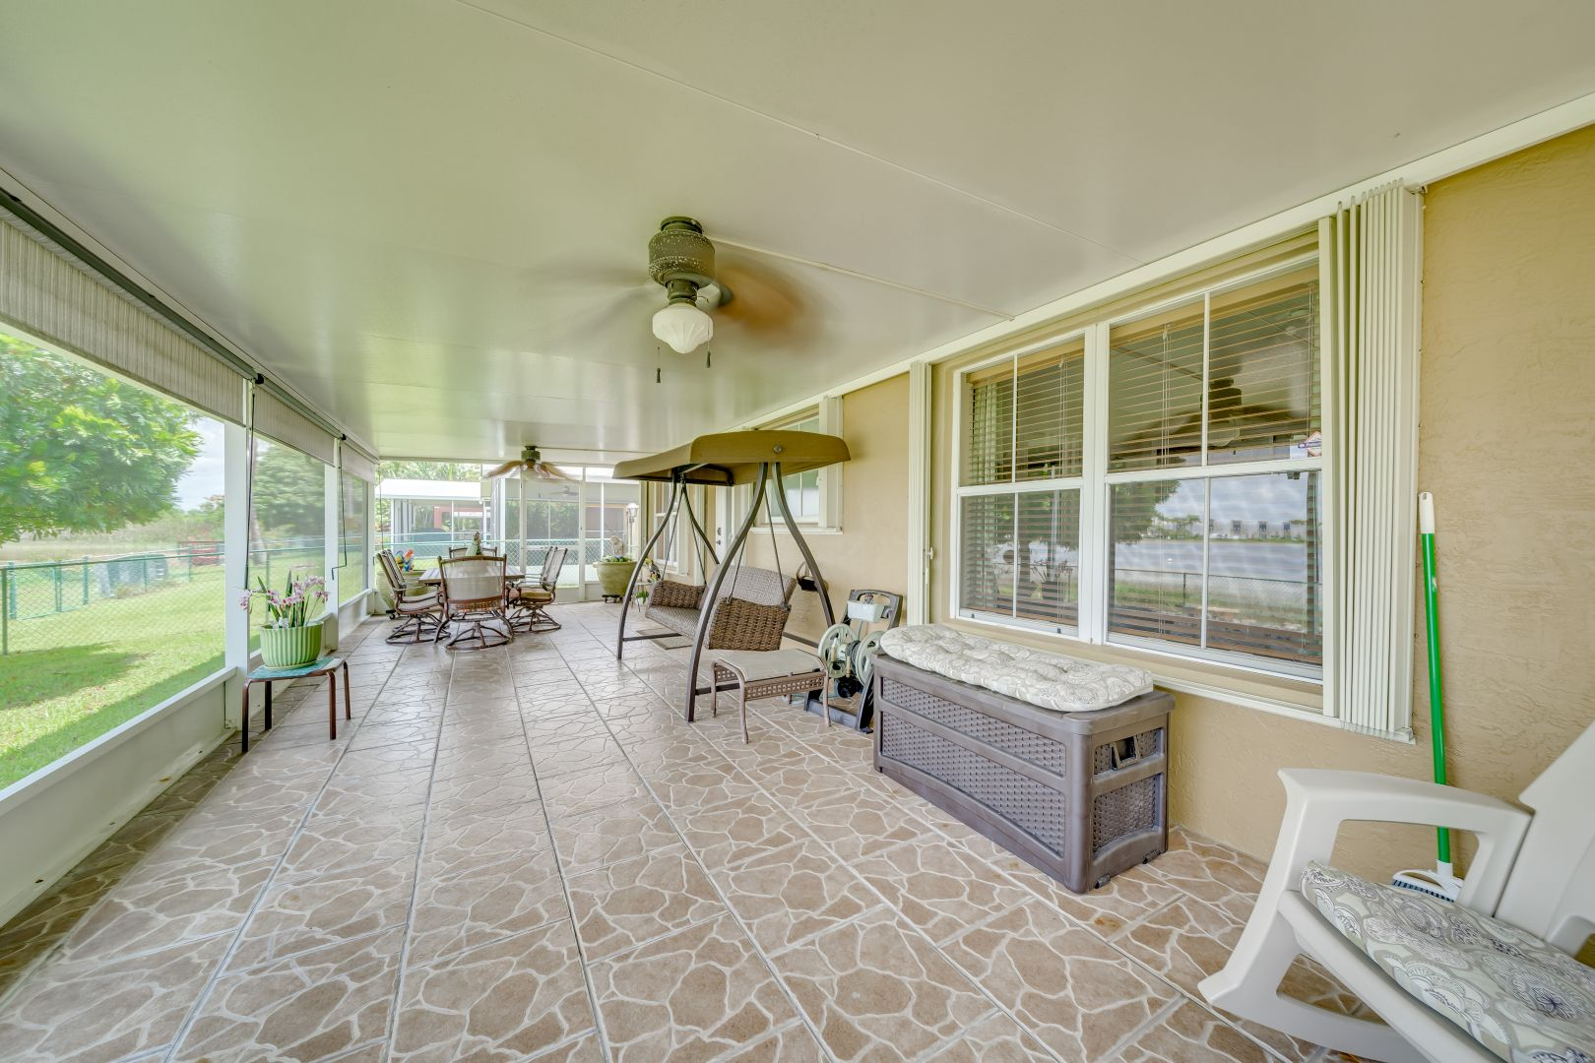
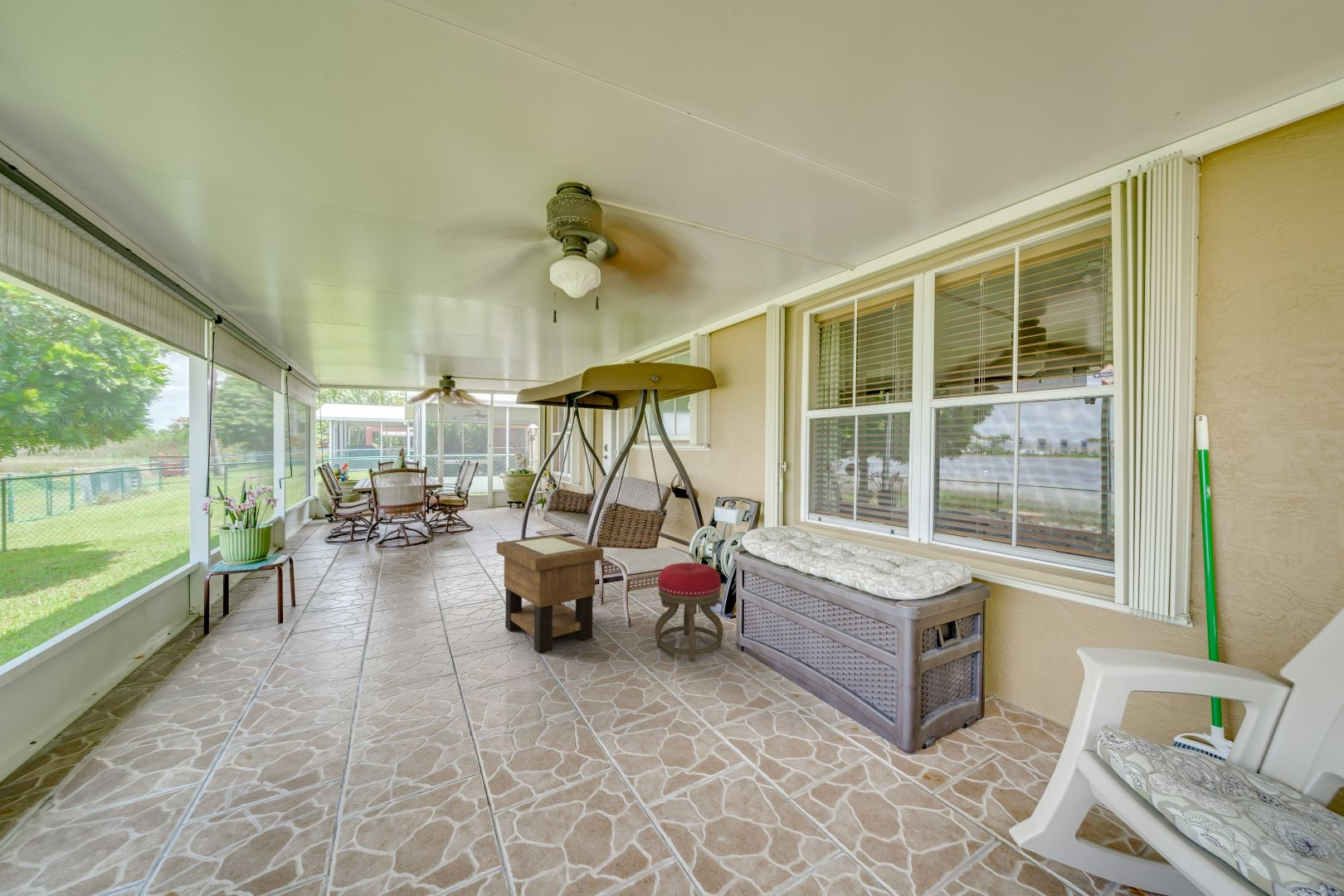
+ stool [655,562,724,661]
+ side table [496,534,604,655]
